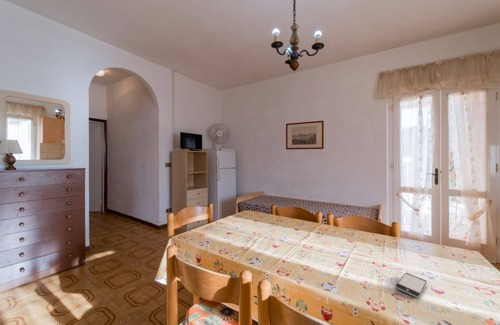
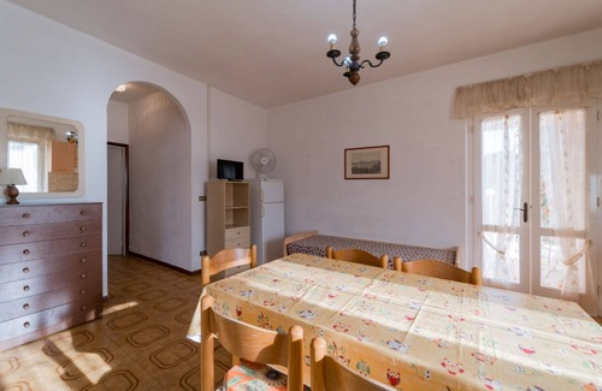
- smartphone [394,272,428,299]
